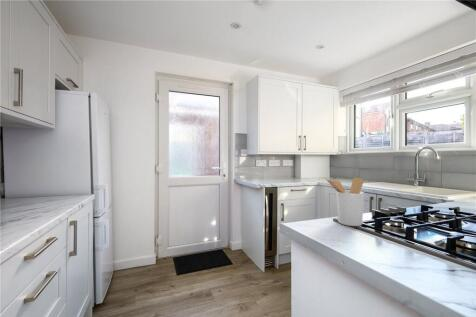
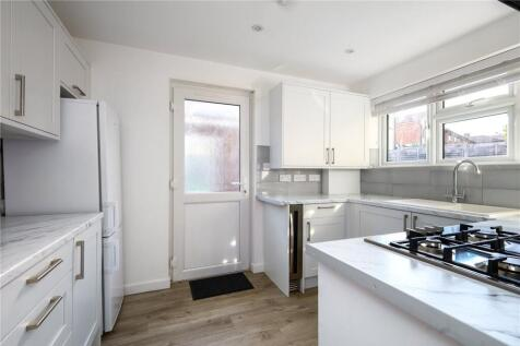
- utensil holder [324,177,365,227]
